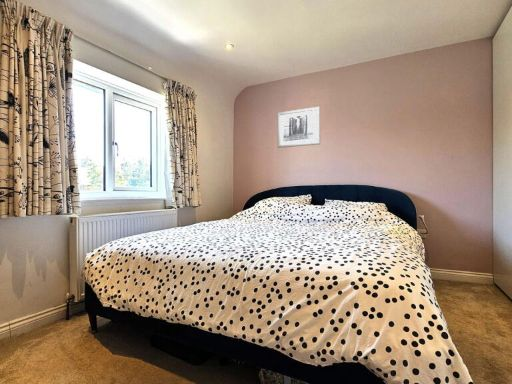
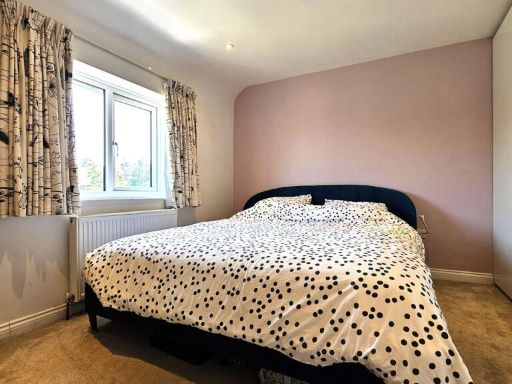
- wall art [276,106,321,149]
